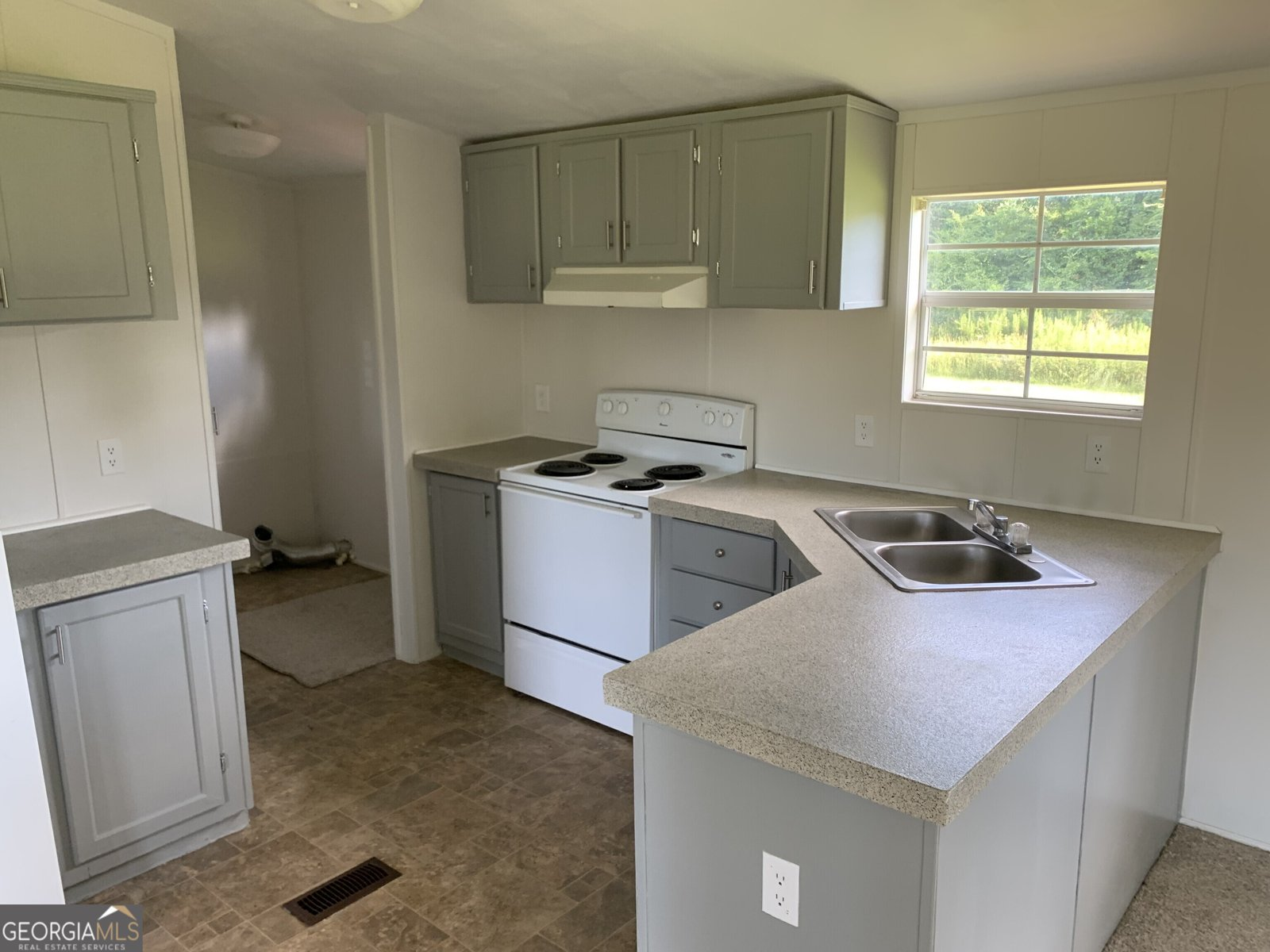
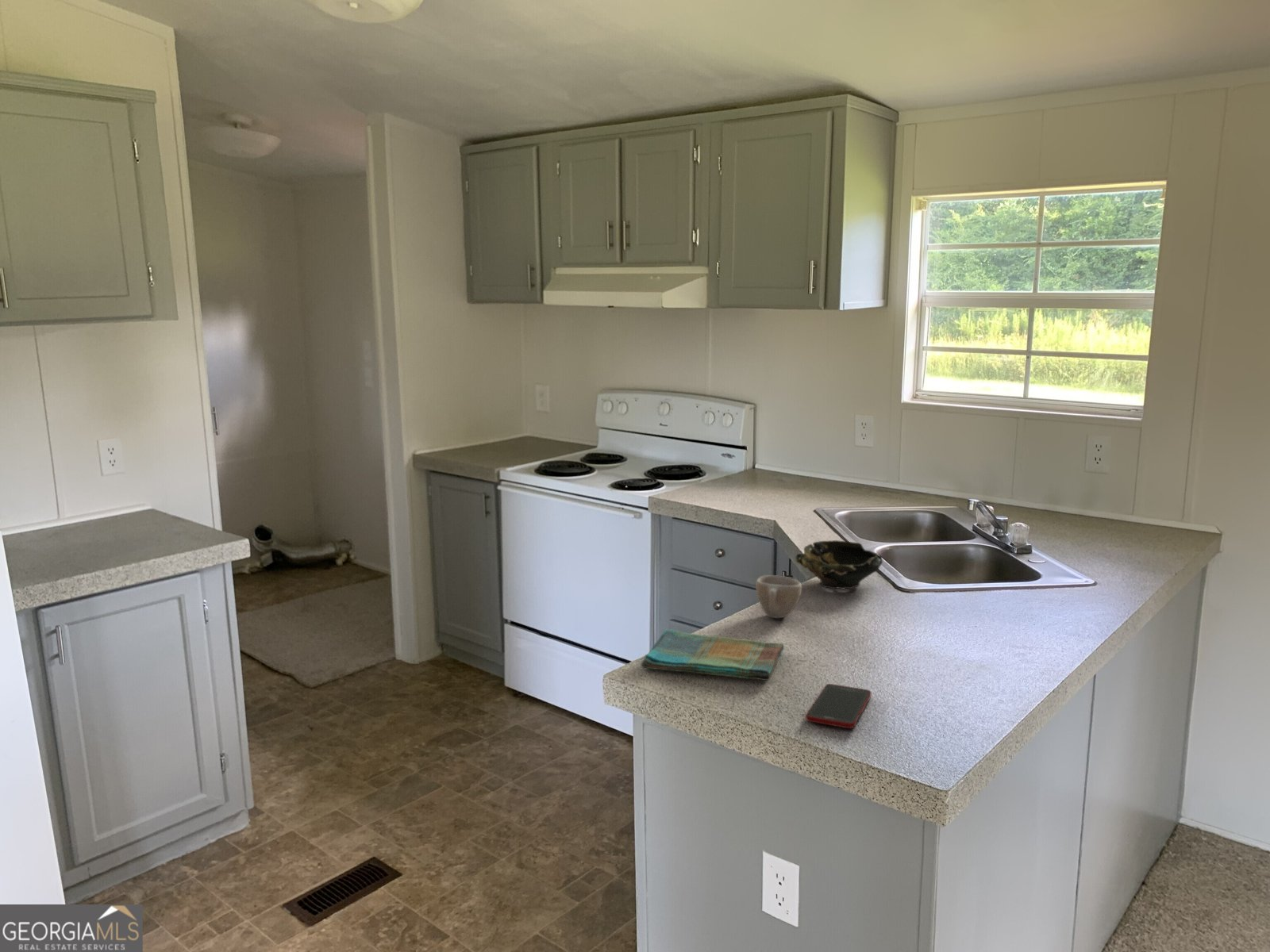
+ dish towel [640,628,784,681]
+ bowl [795,539,883,590]
+ cup [755,574,802,619]
+ cell phone [806,683,872,729]
